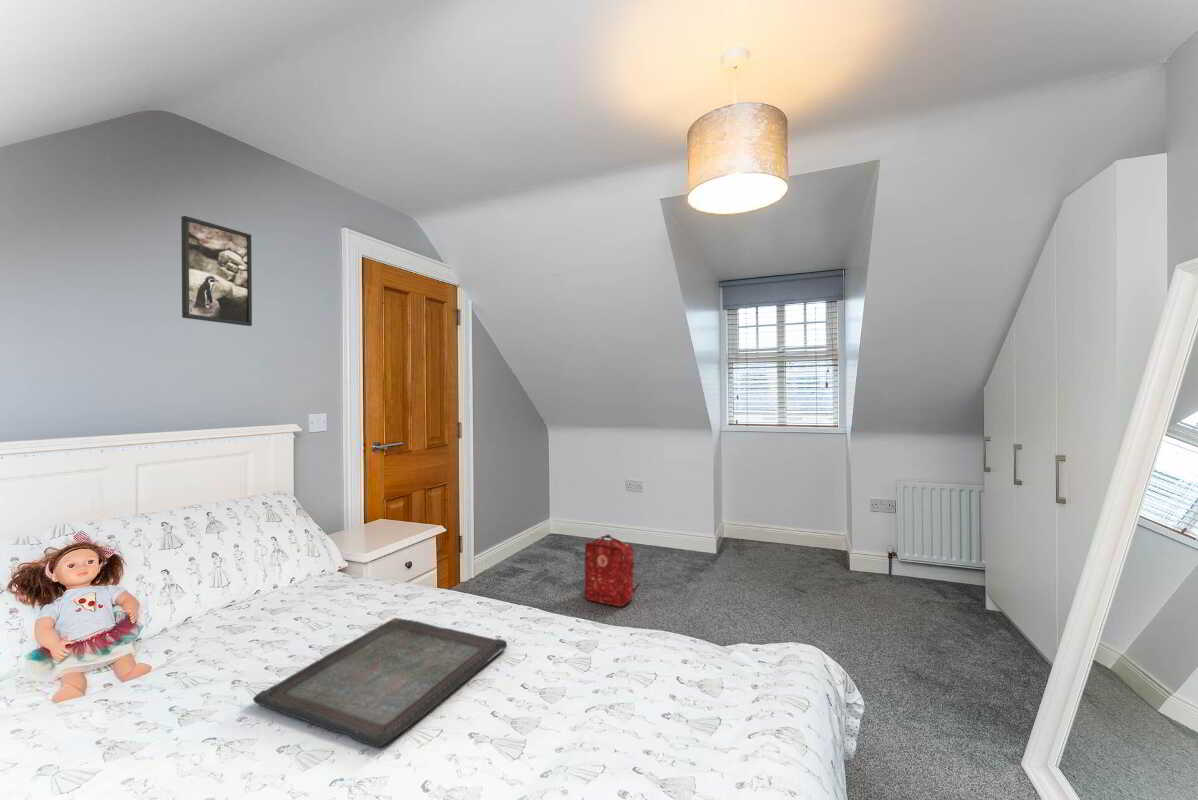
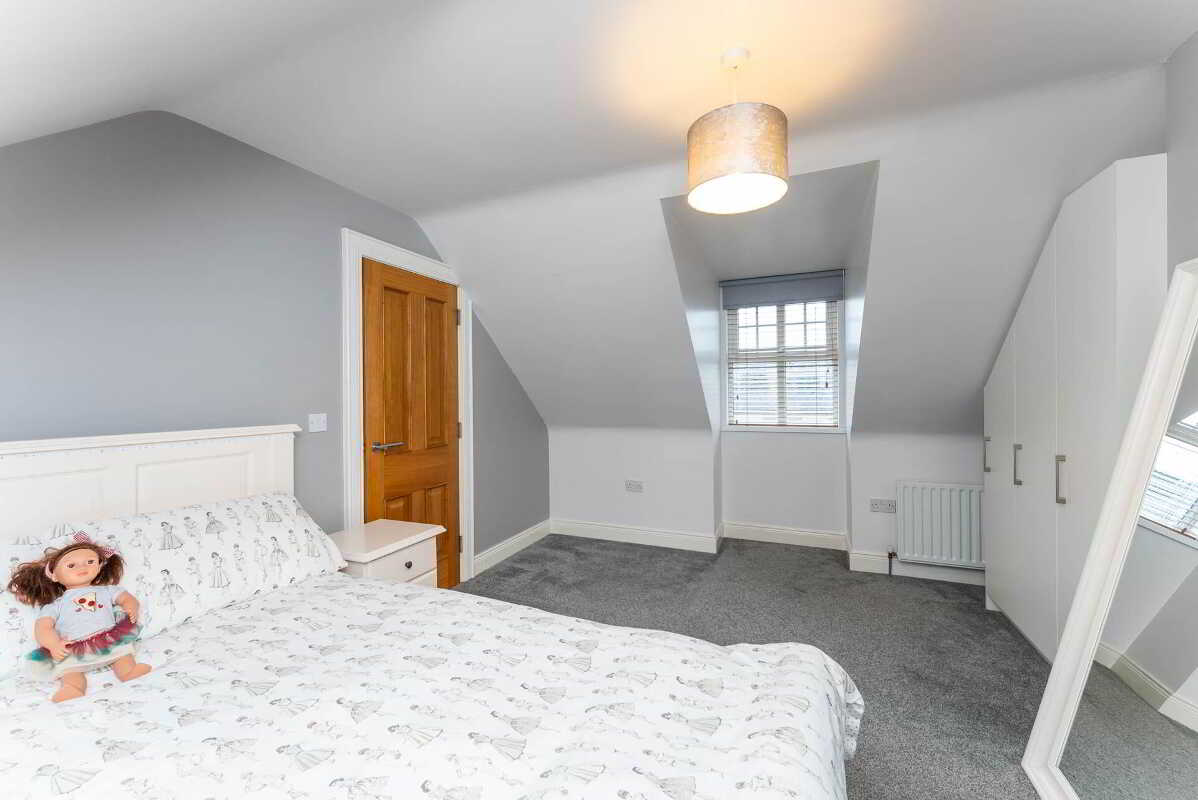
- serving tray [252,617,508,748]
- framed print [180,215,253,327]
- backpack [583,533,641,608]
